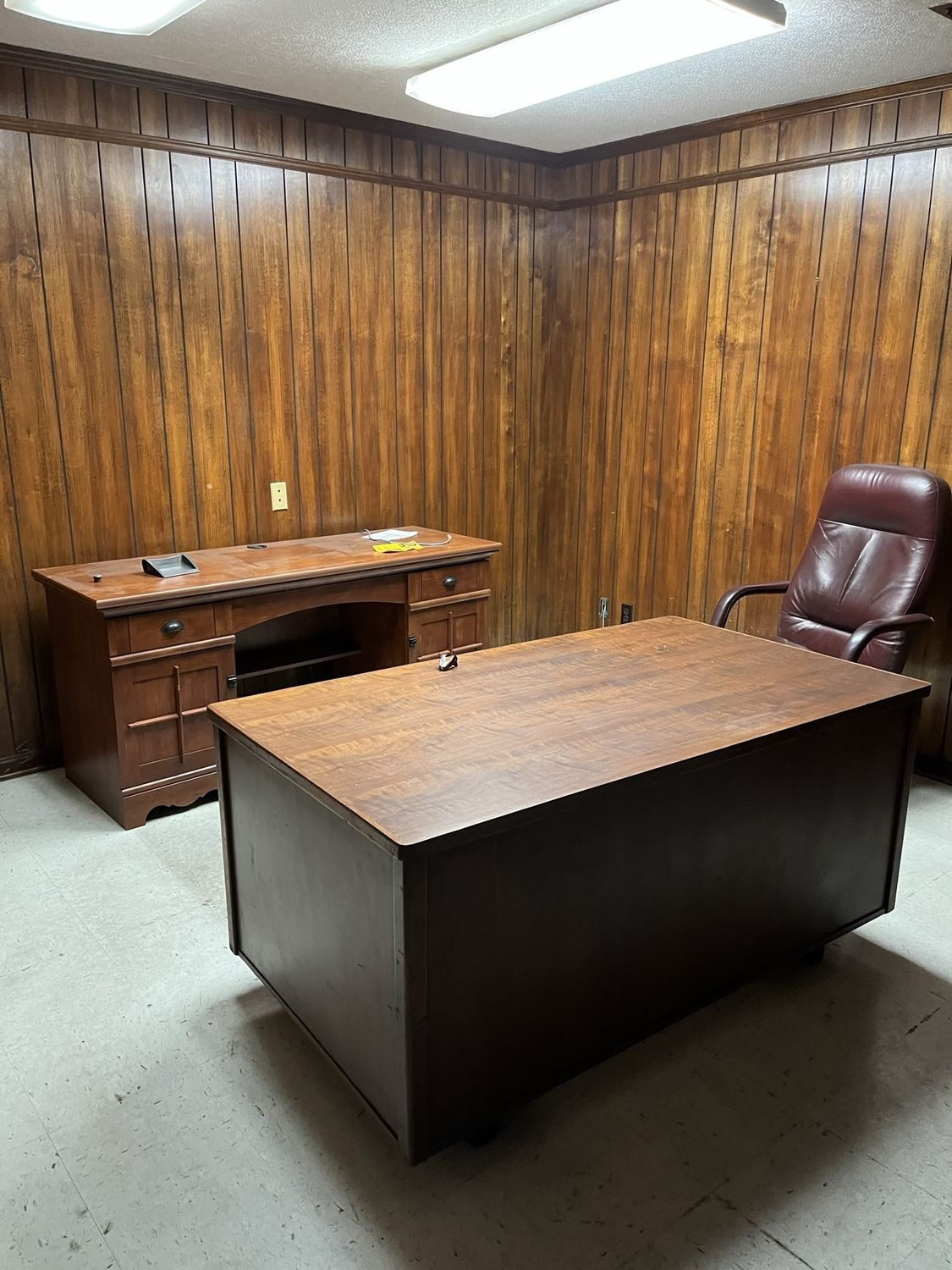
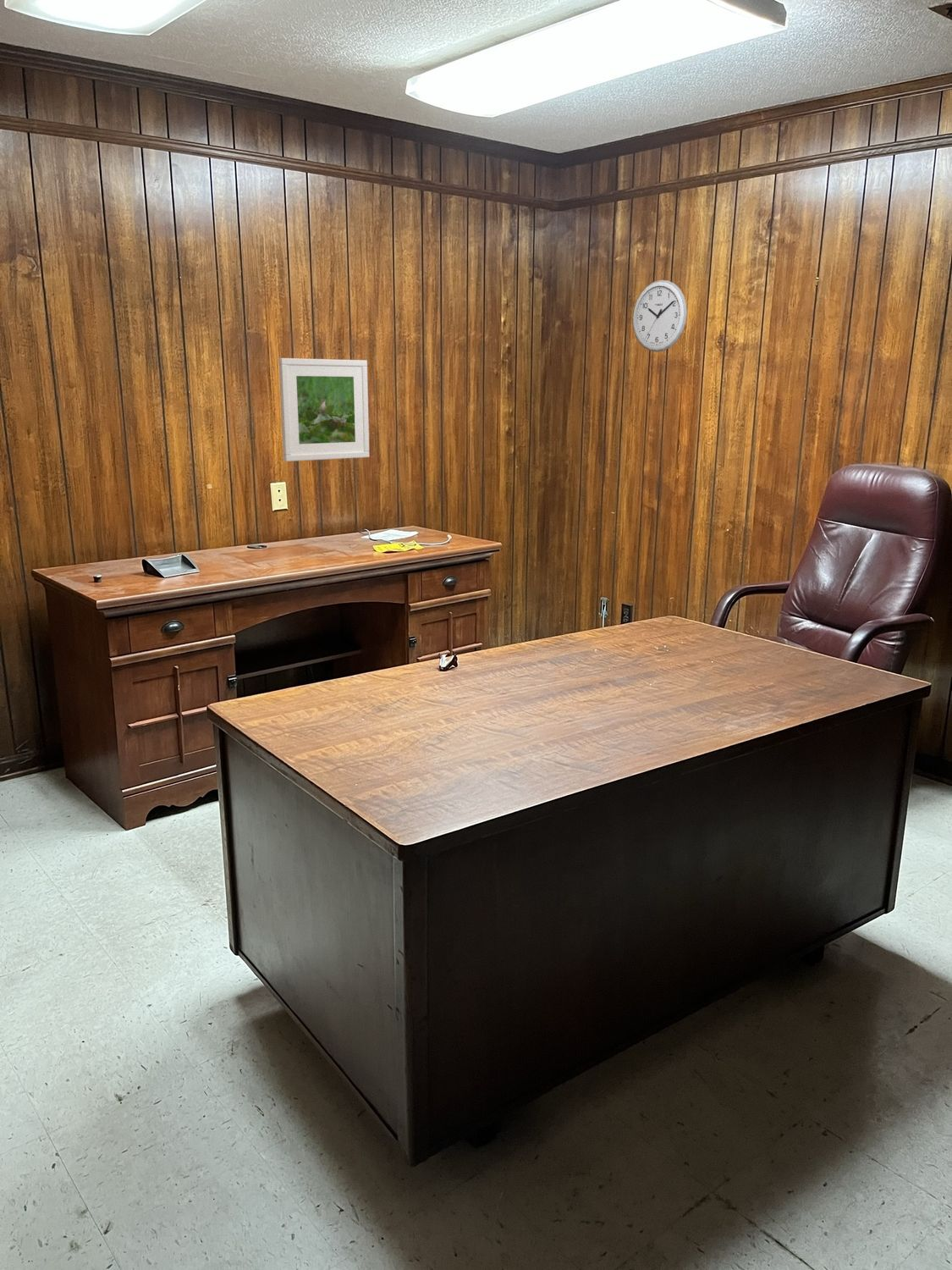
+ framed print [278,357,370,462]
+ wall clock [632,279,688,353]
